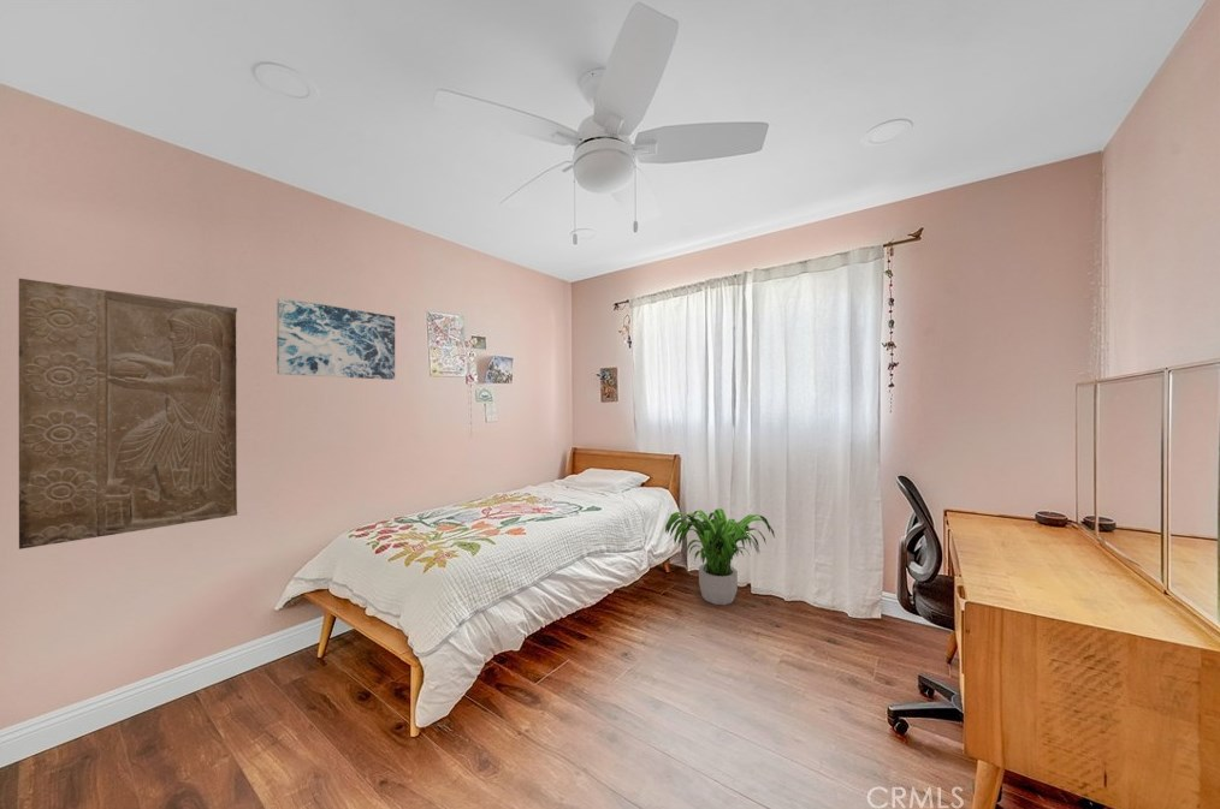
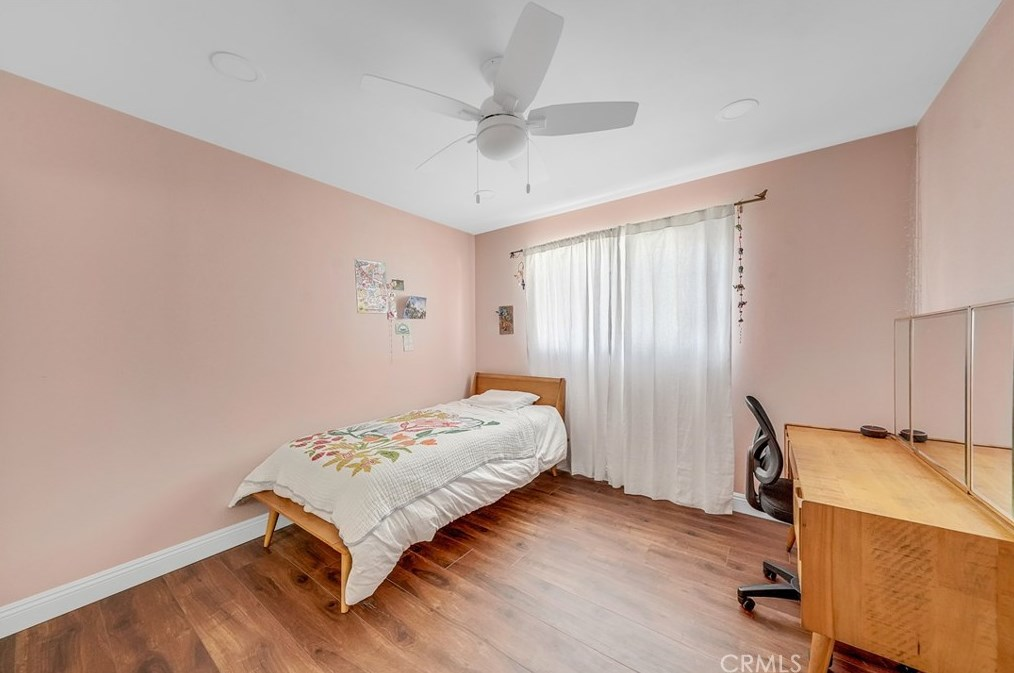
- potted plant [664,507,776,606]
- wall art [276,297,396,381]
- stone relief [18,278,238,551]
